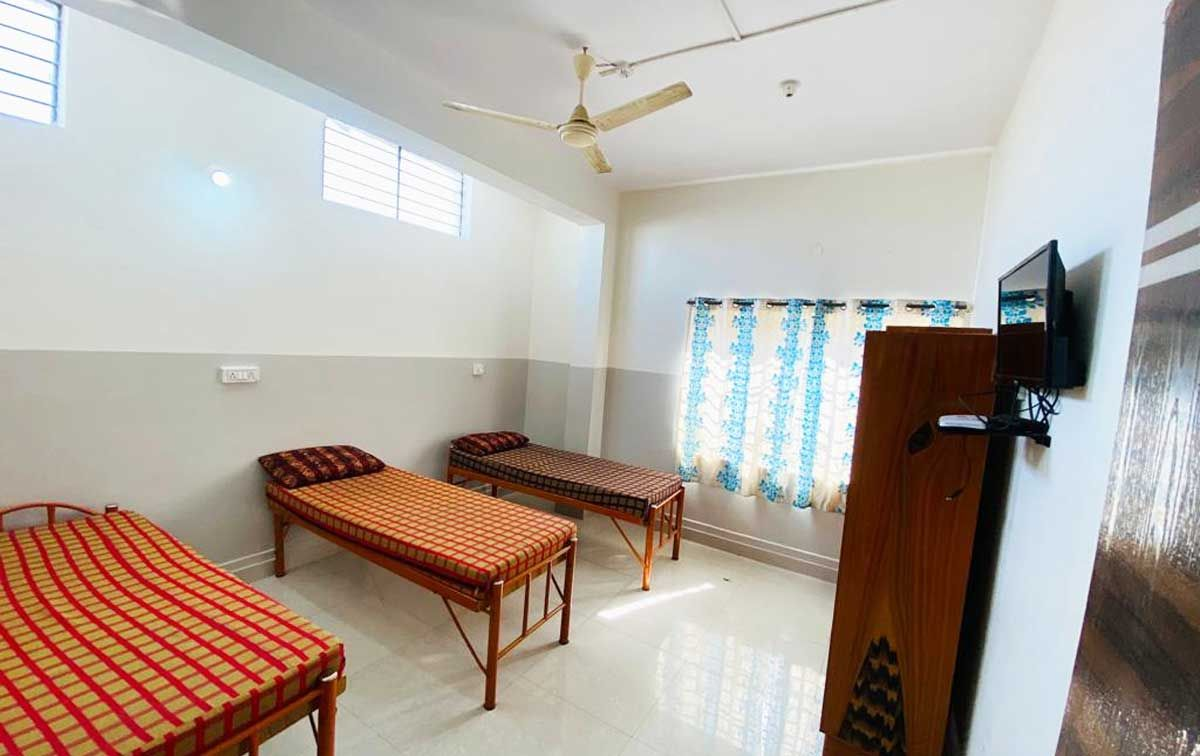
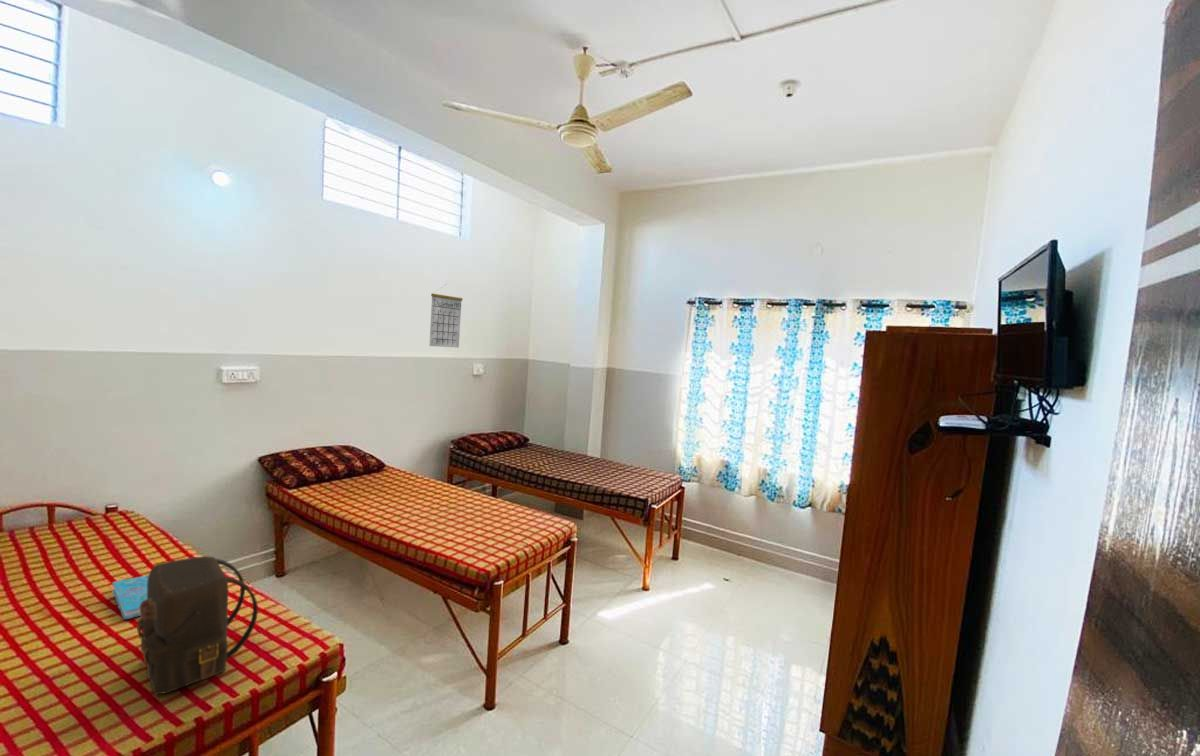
+ backpack [136,555,259,696]
+ cover [111,574,149,620]
+ calendar [428,284,464,349]
